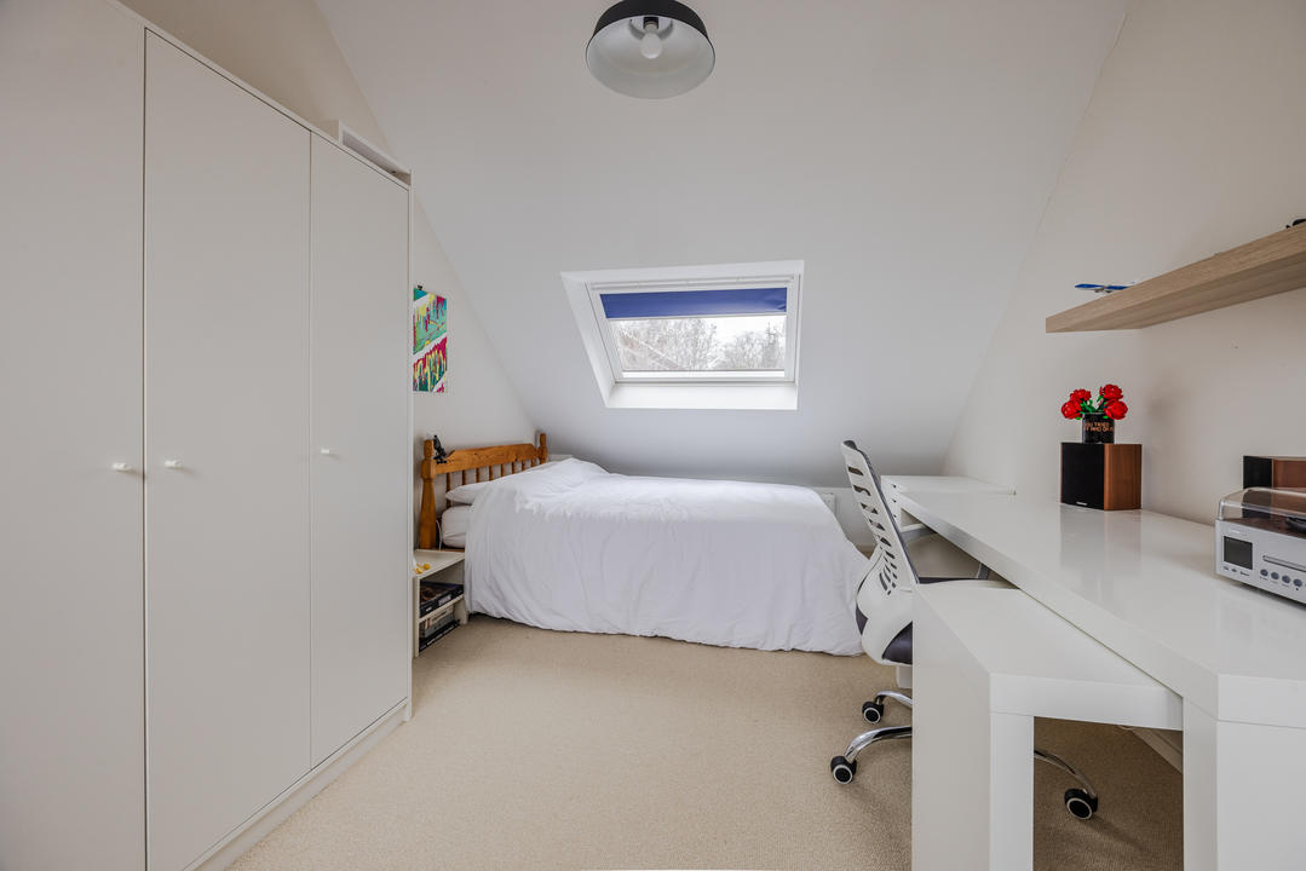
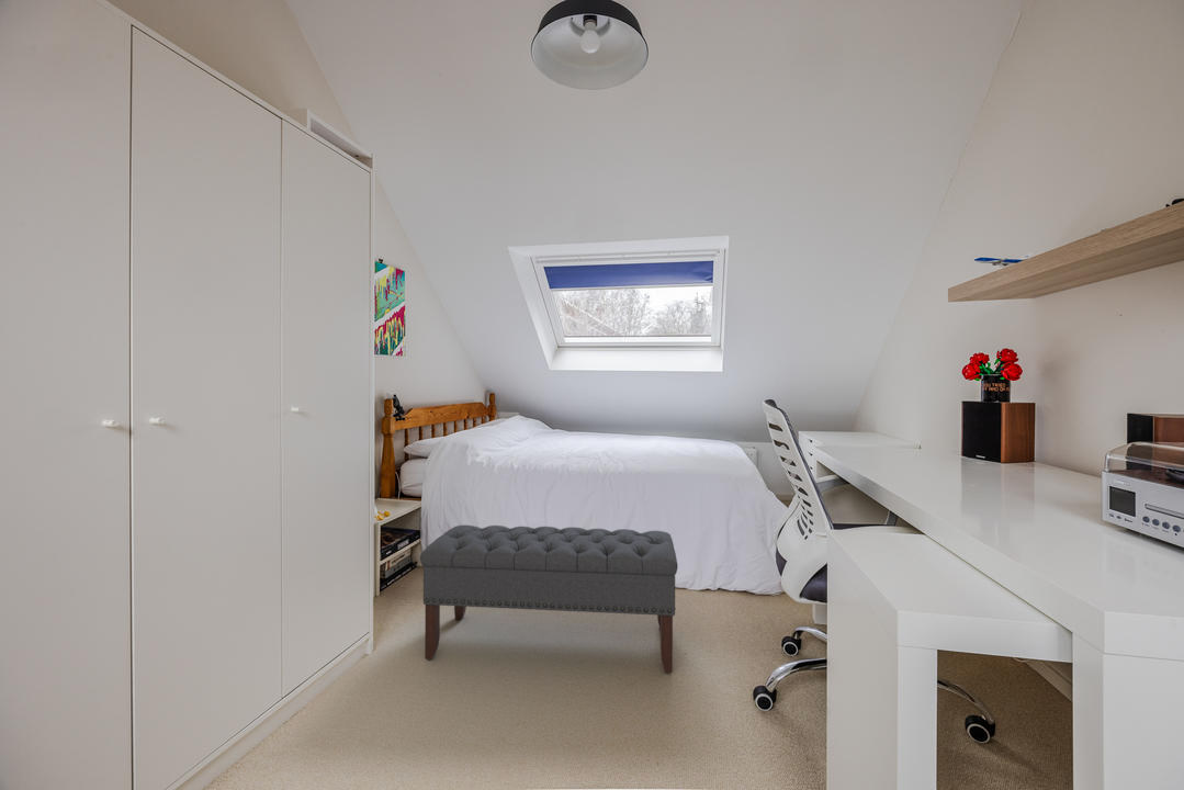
+ bench [419,524,679,674]
